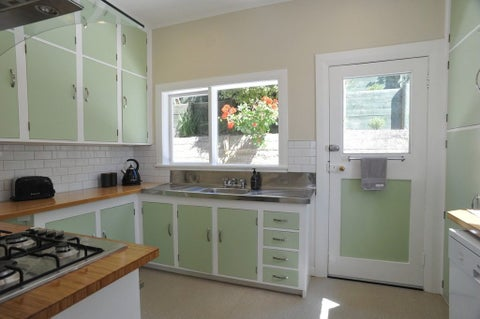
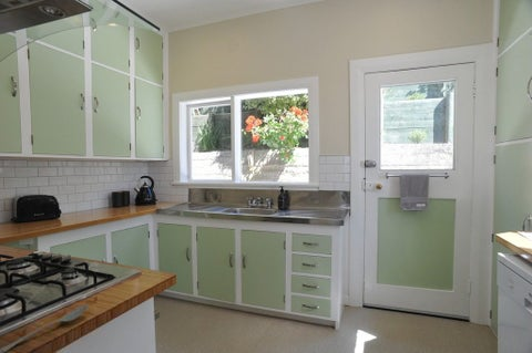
+ spoon [0,304,90,353]
